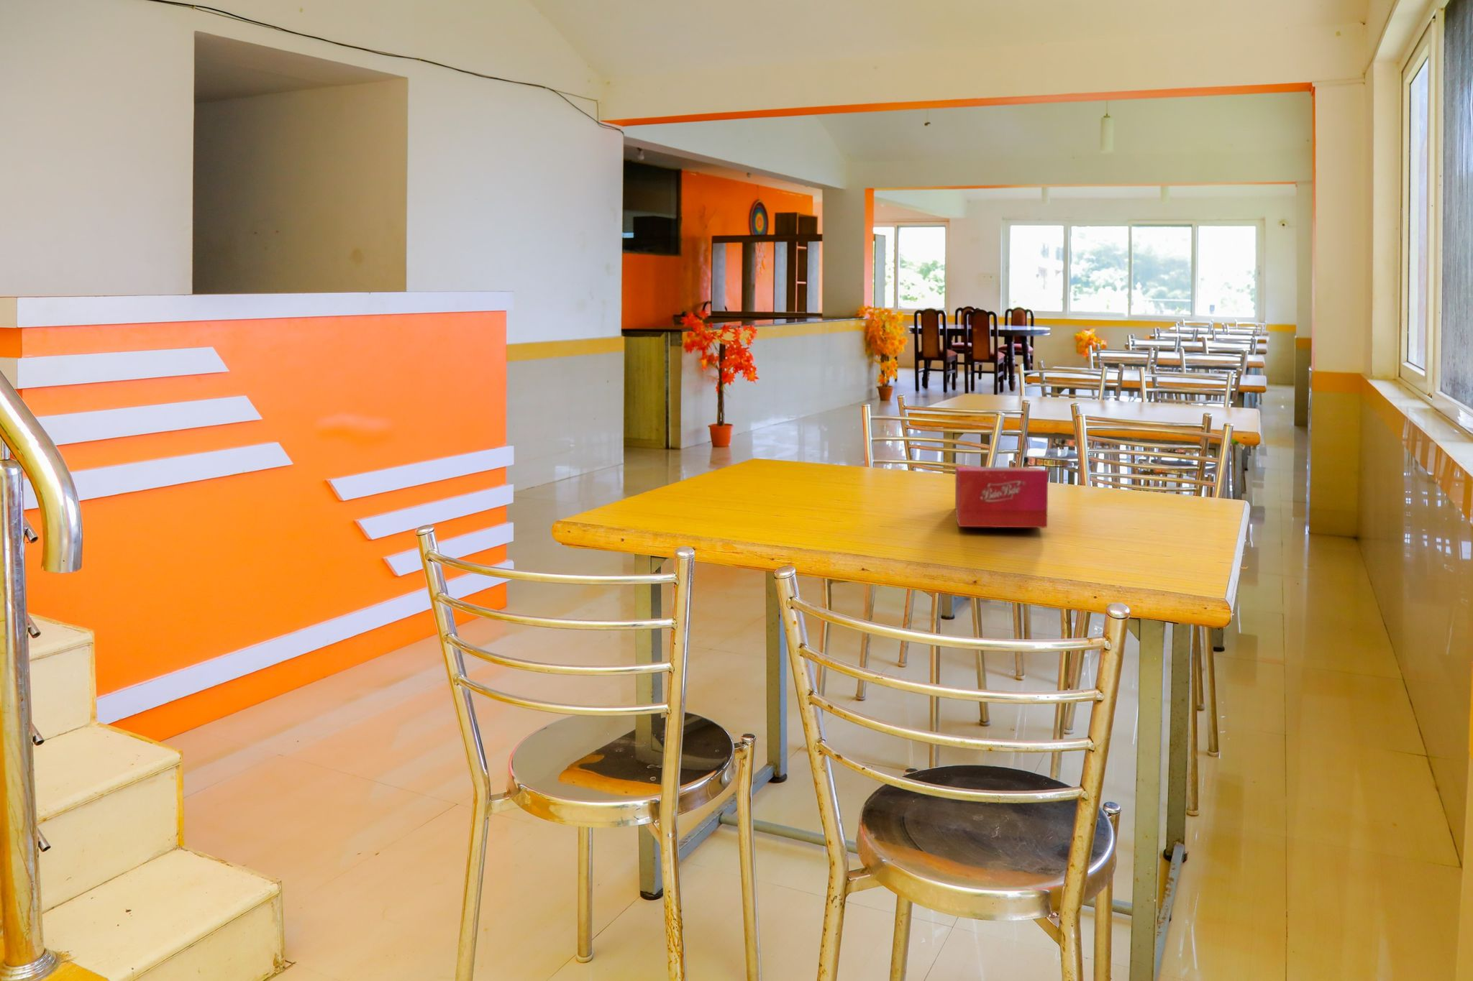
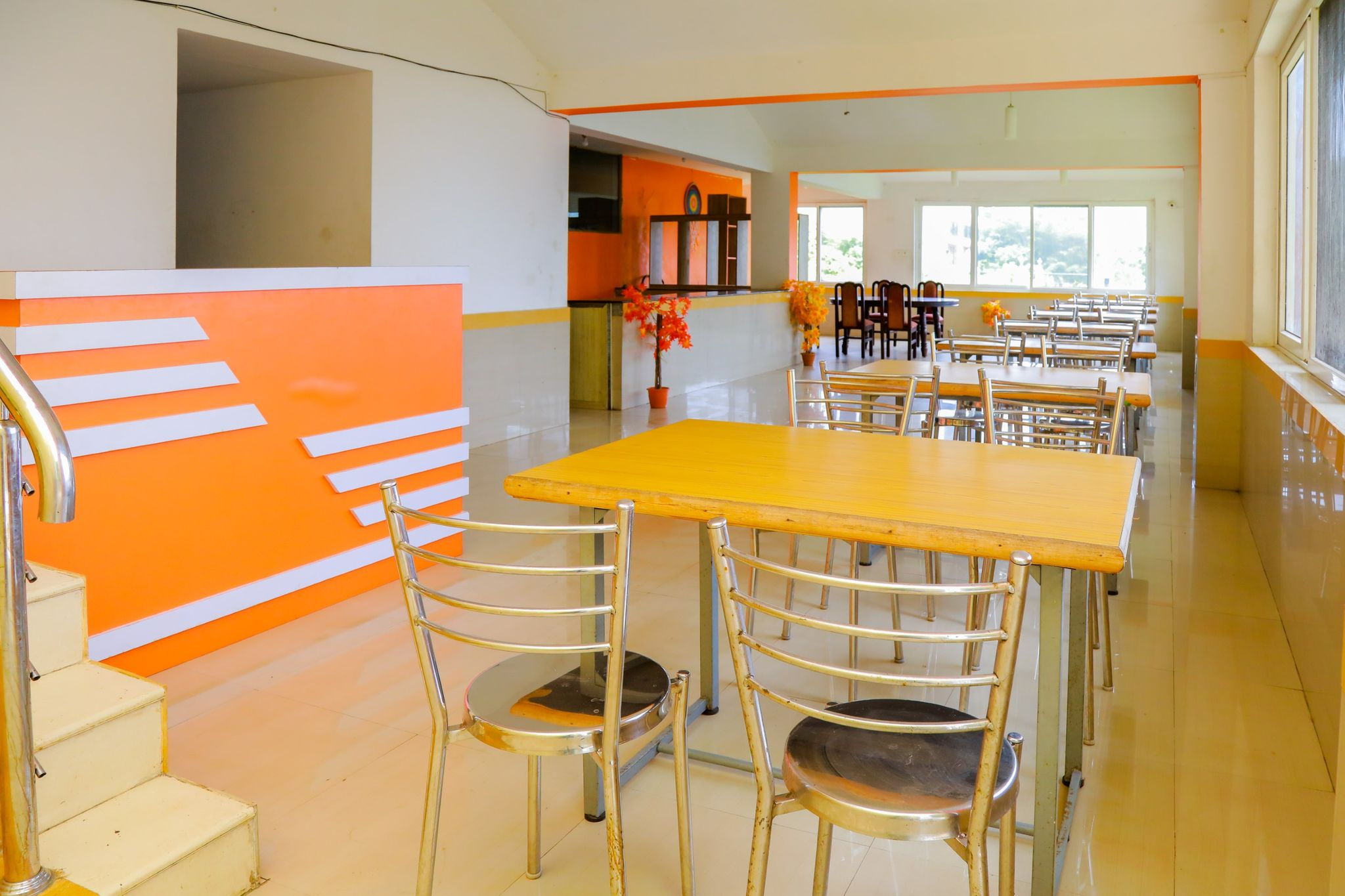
- tissue box [954,465,1049,528]
